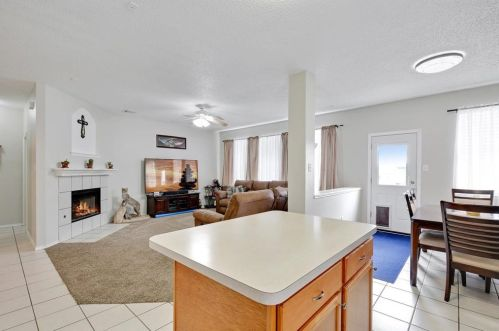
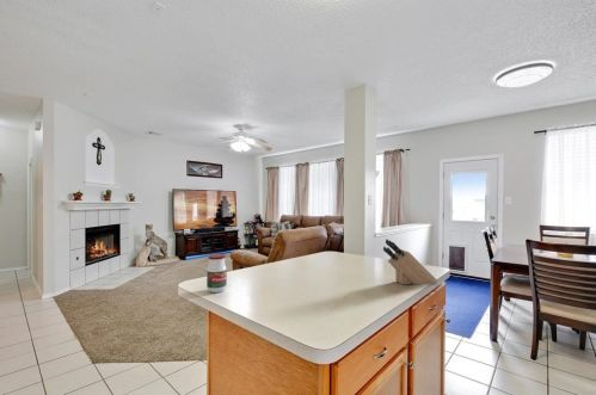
+ knife block [382,239,440,285]
+ jar [205,253,228,294]
